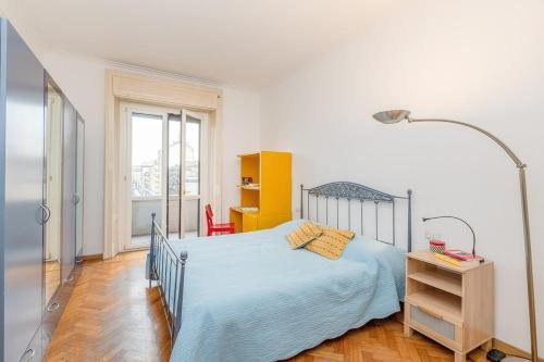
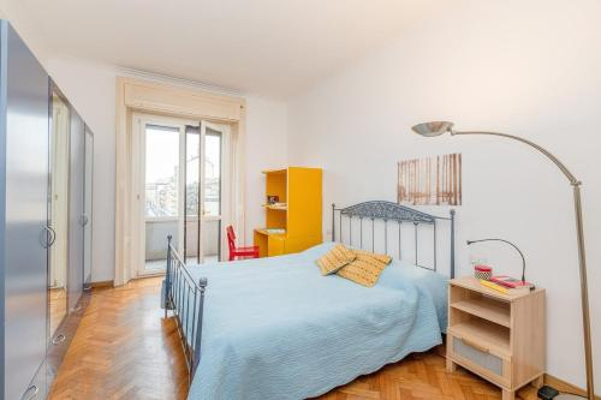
+ wall art [395,151,463,207]
